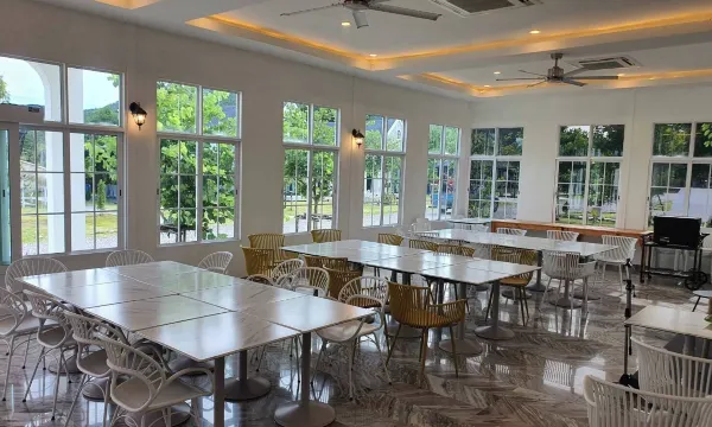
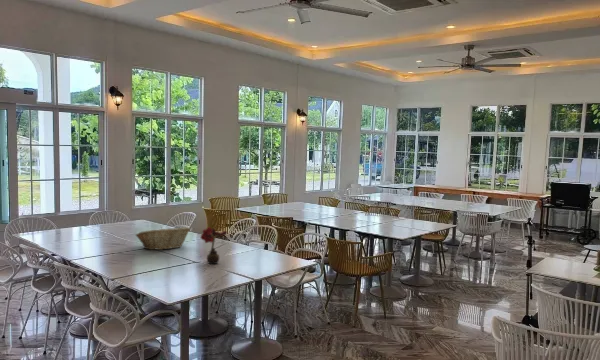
+ flower [199,226,228,265]
+ fruit basket [135,226,191,251]
